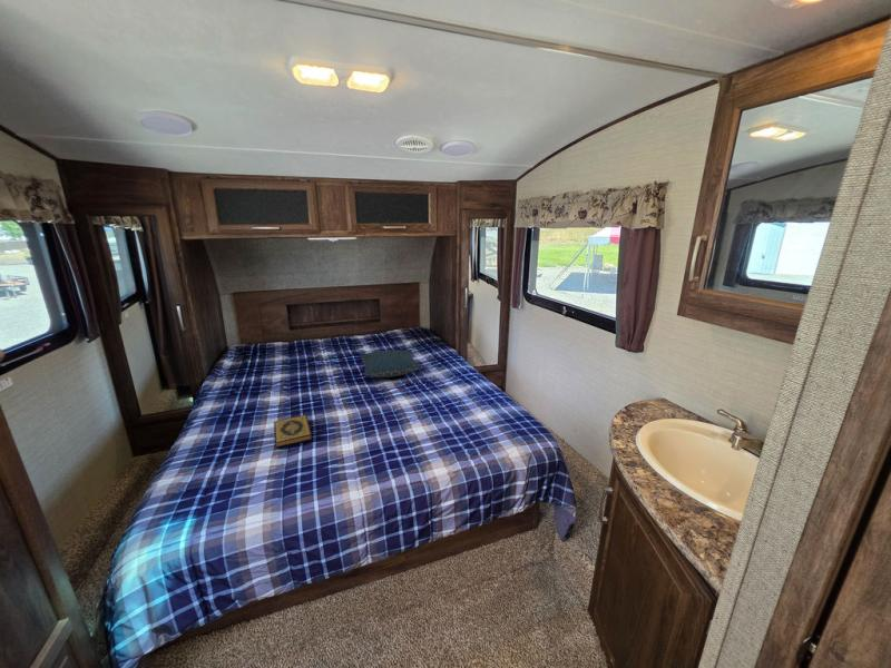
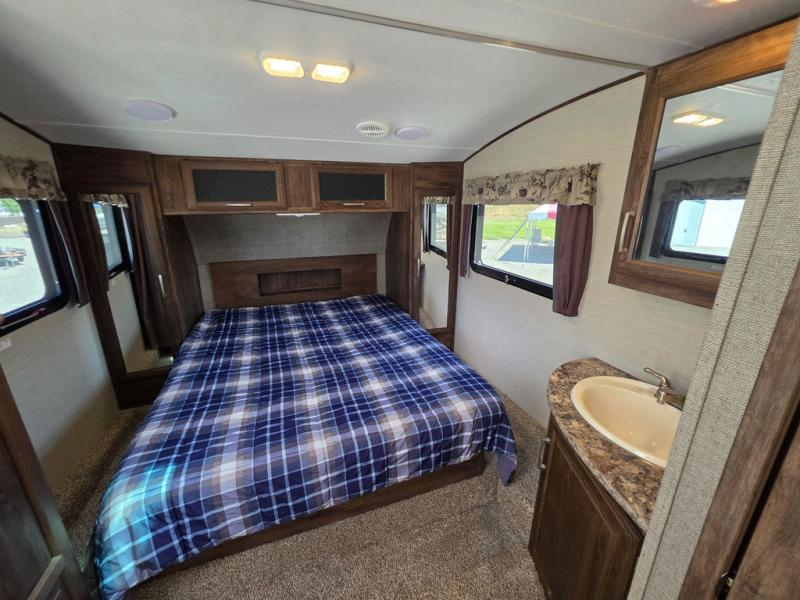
- pillow [360,348,423,379]
- hardback book [273,414,313,449]
